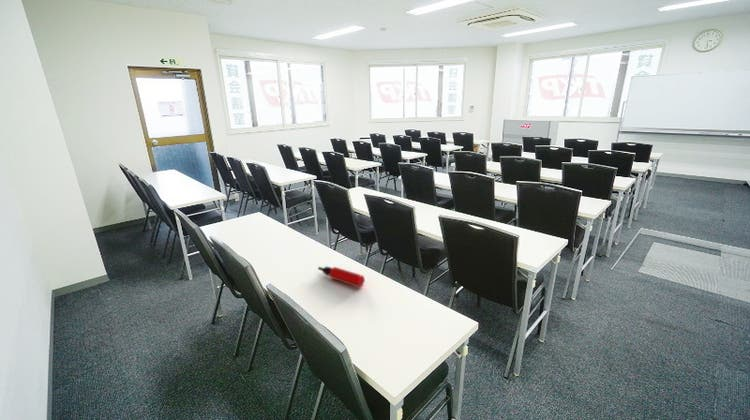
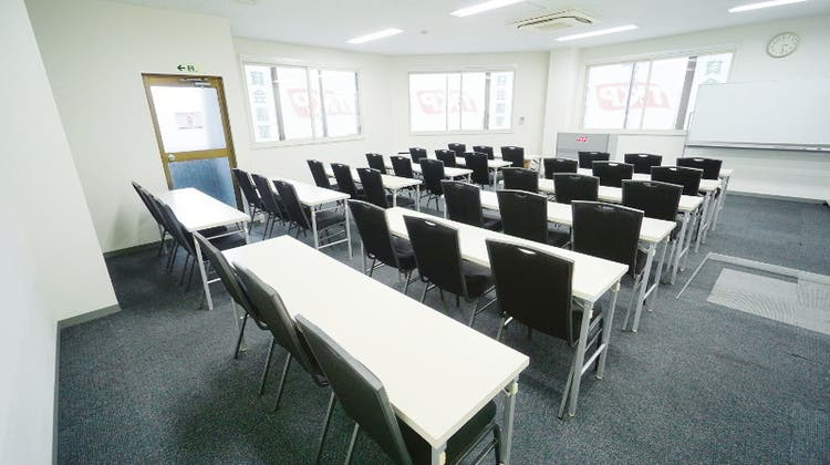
- water bottle [317,265,365,288]
